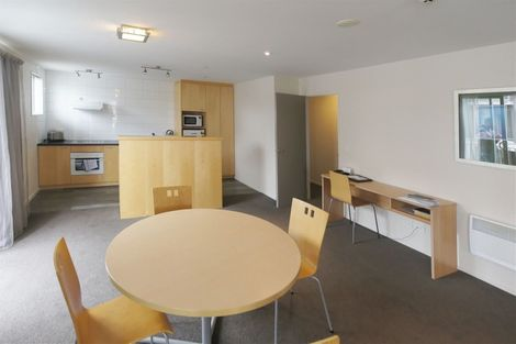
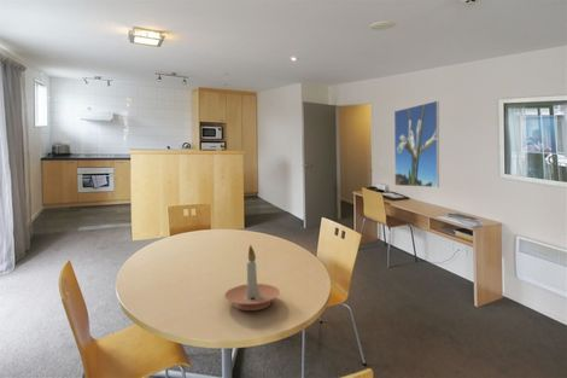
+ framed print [393,99,440,188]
+ candle holder [223,244,281,312]
